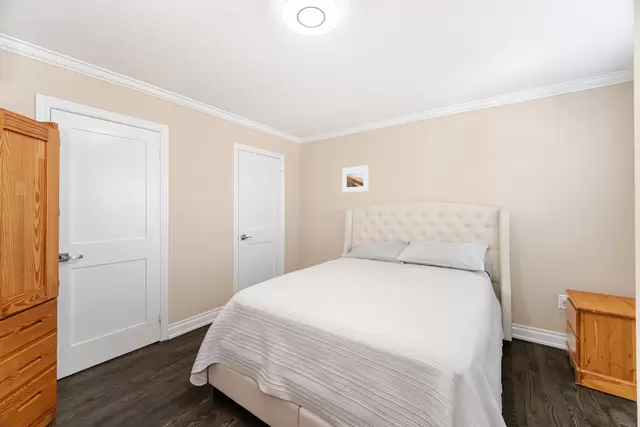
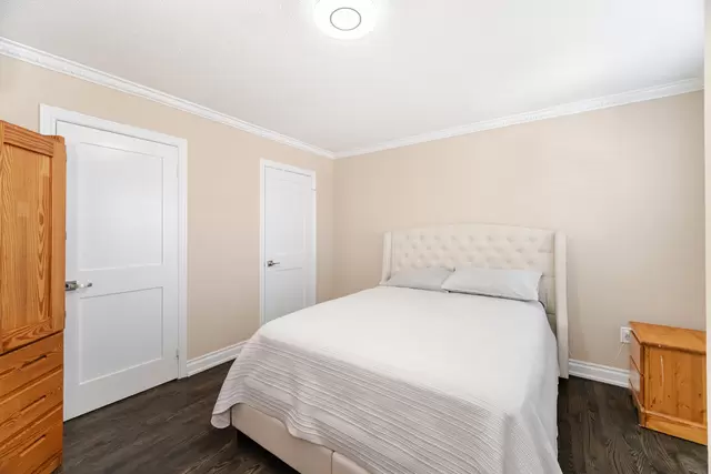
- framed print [341,164,369,193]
